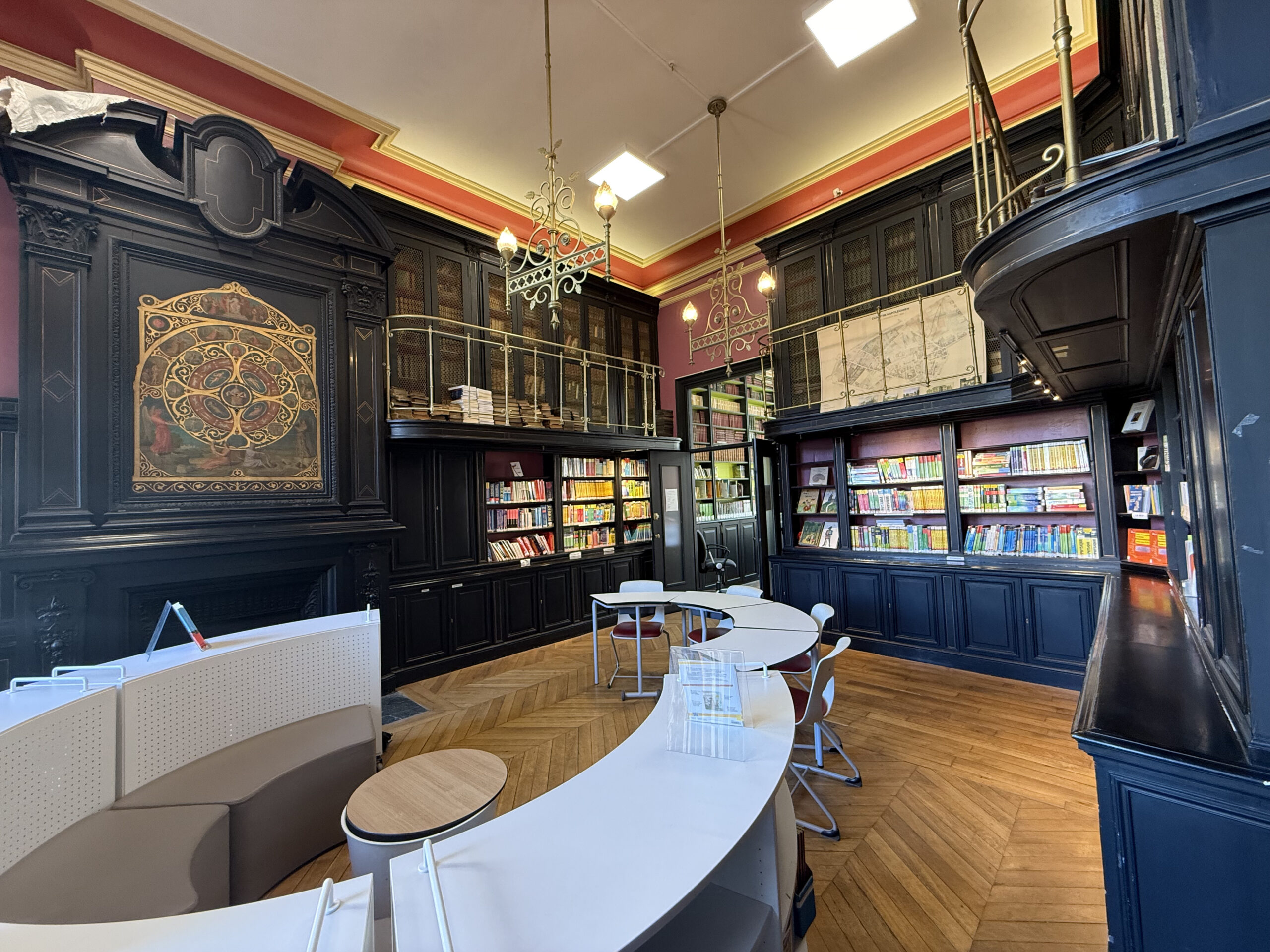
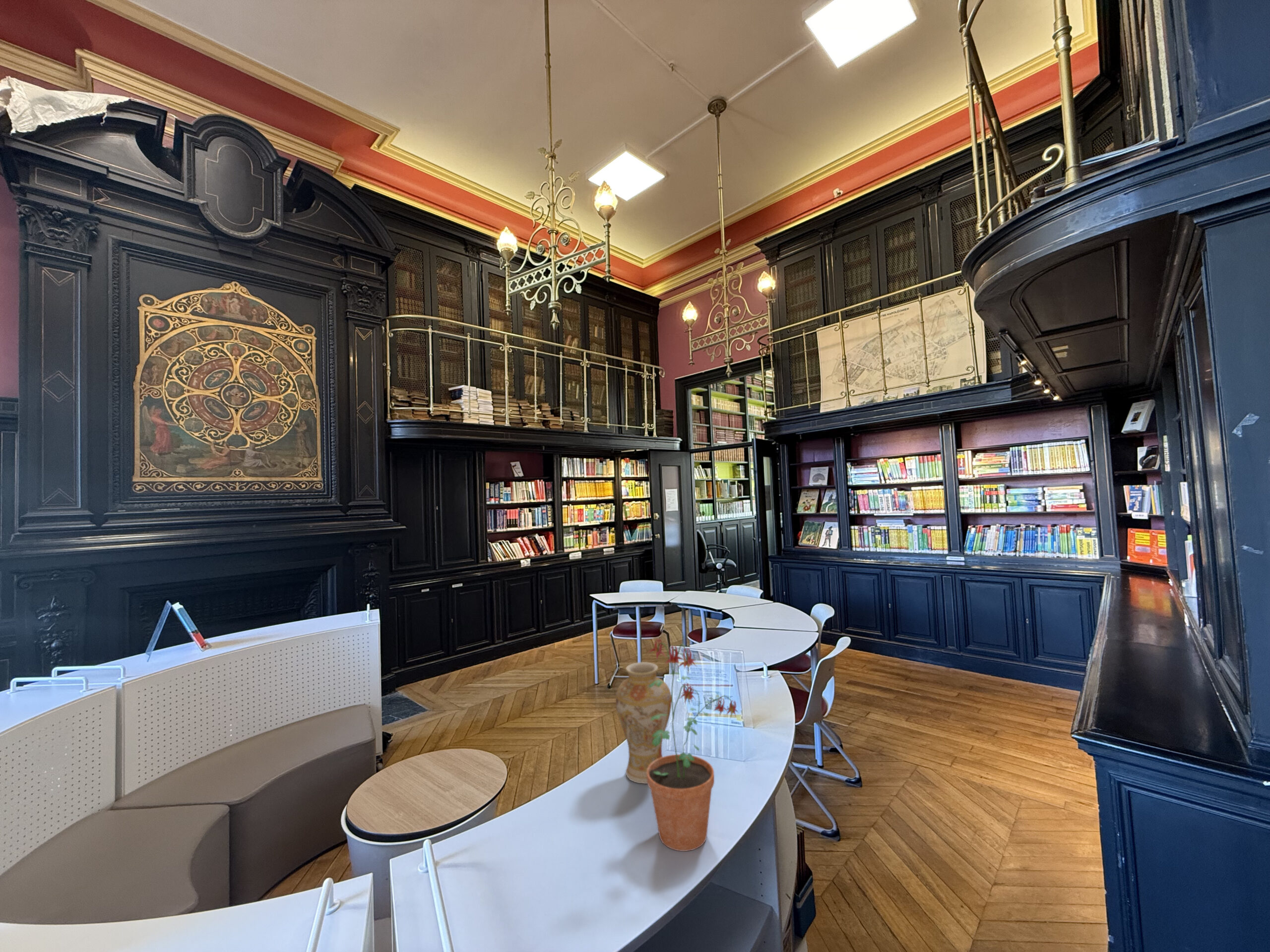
+ vase [615,661,672,784]
+ potted plant [647,638,740,852]
